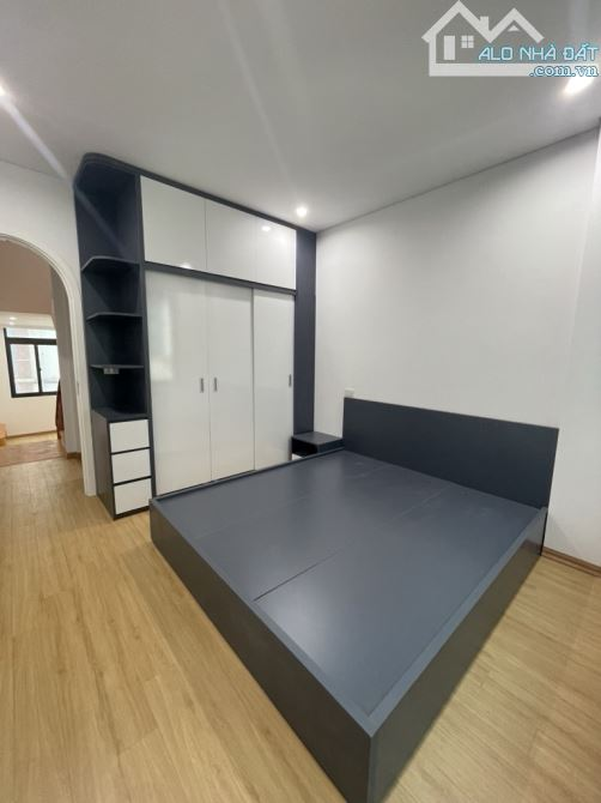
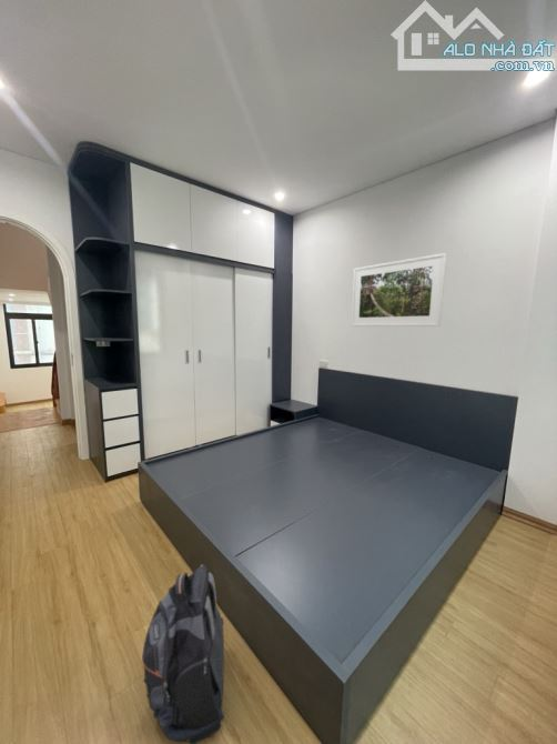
+ backpack [141,563,225,744]
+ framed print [350,252,447,328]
